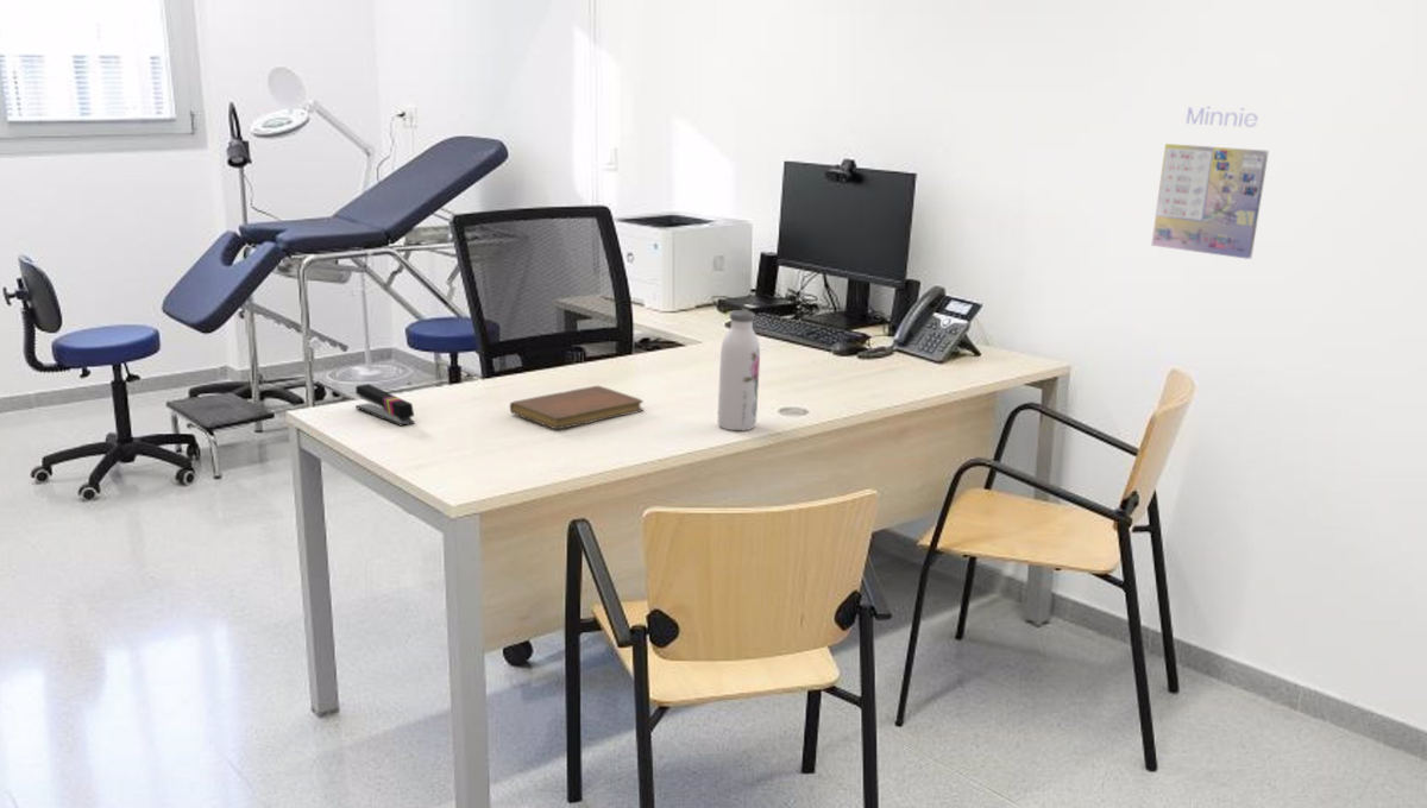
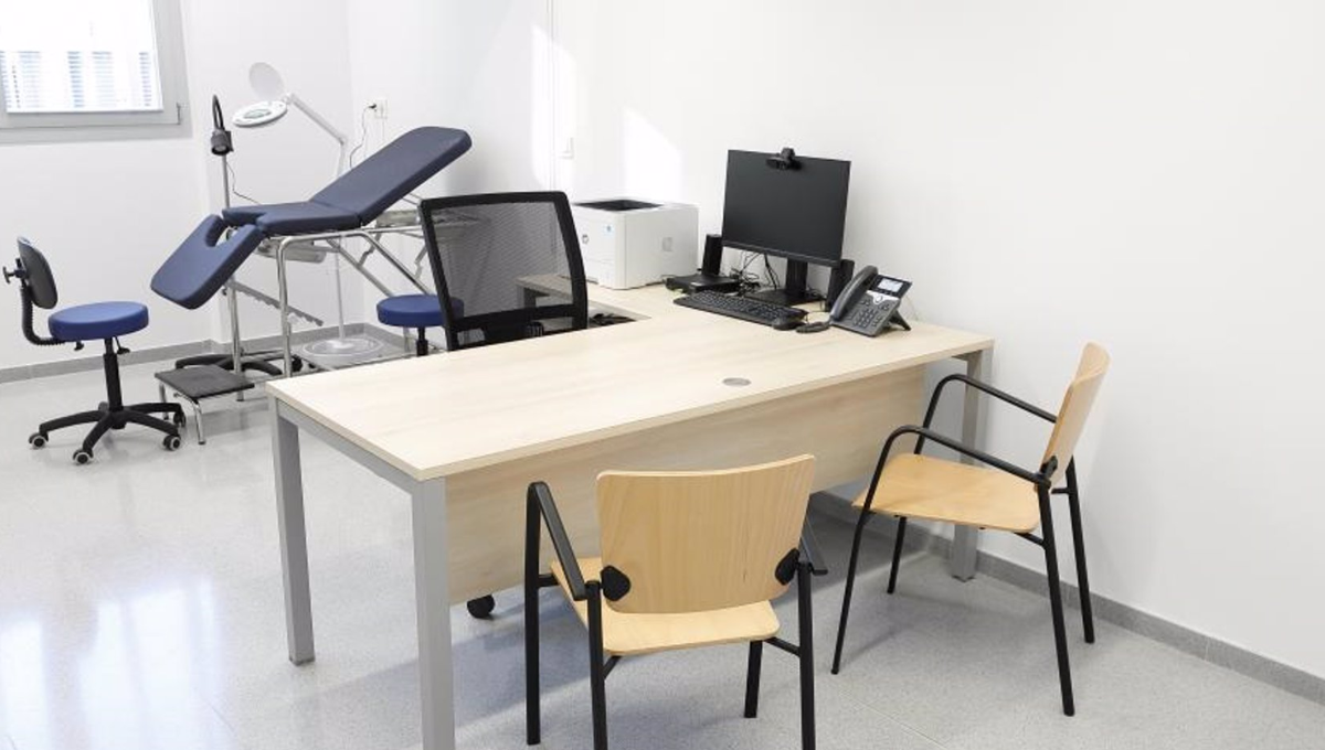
- calendar [1150,106,1270,260]
- water bottle [717,309,761,431]
- stapler [354,383,416,427]
- notebook [509,385,645,430]
